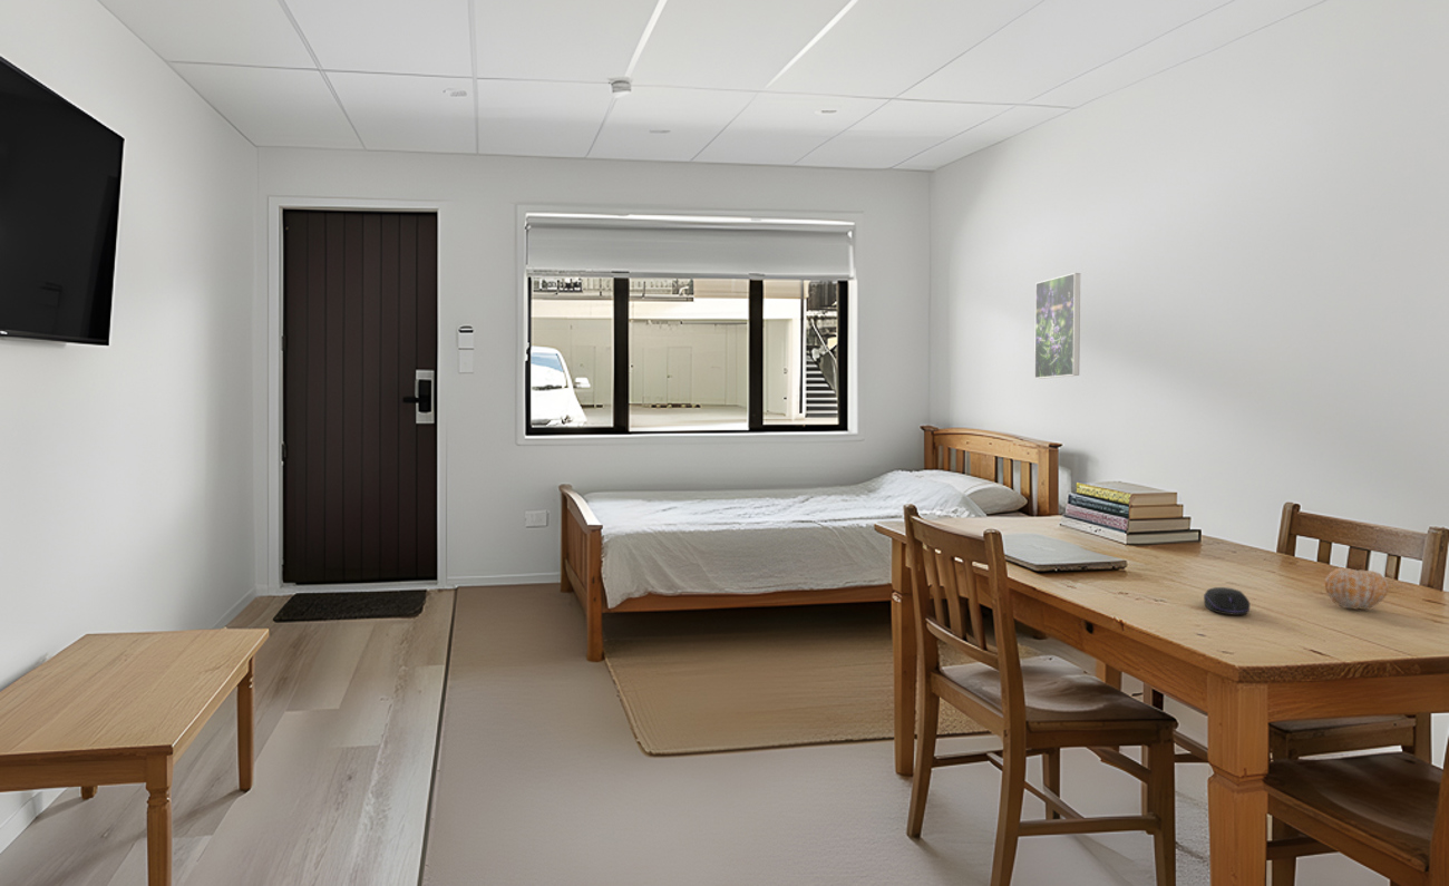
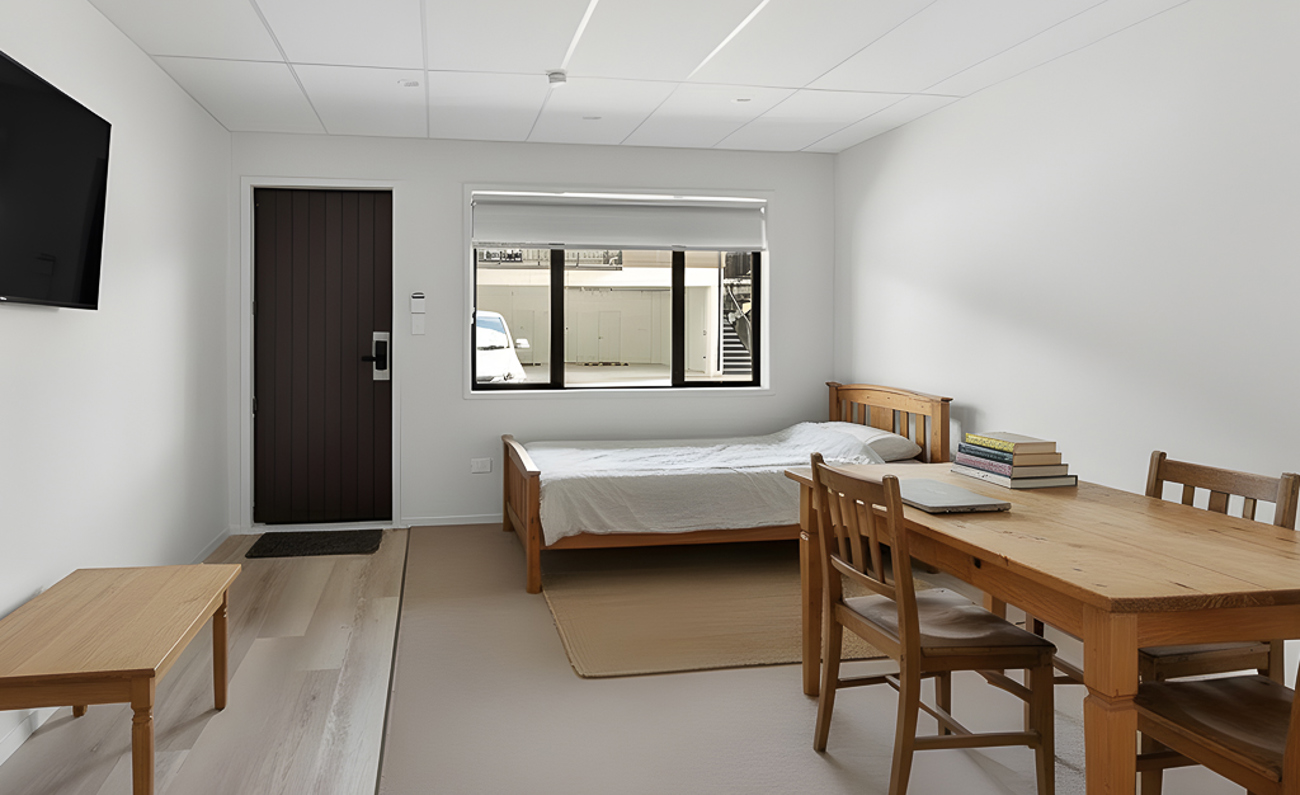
- computer mouse [1203,586,1252,616]
- fruit [1323,567,1390,611]
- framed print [1033,272,1081,380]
